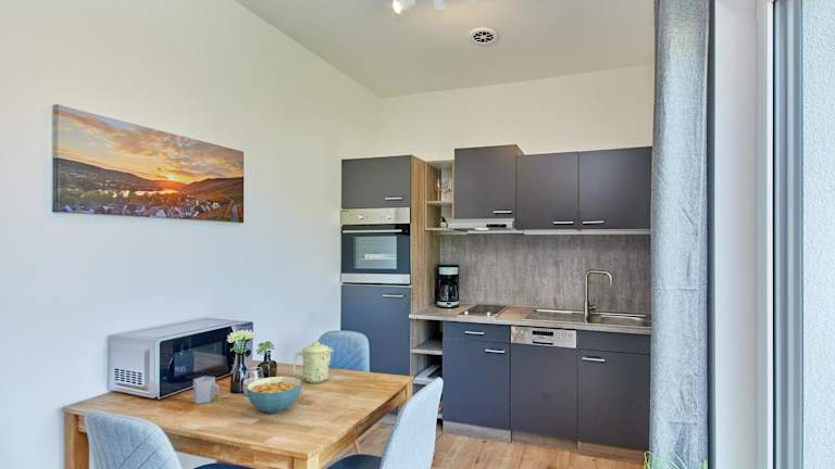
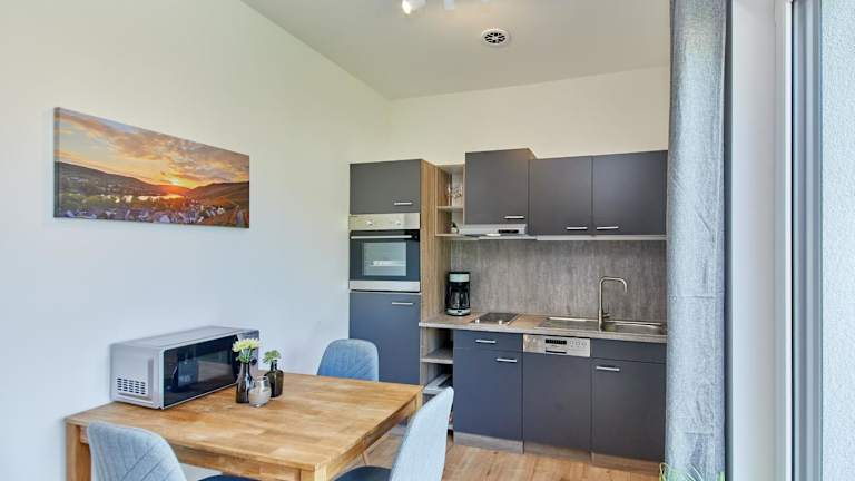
- cup [192,376,220,405]
- mug [292,341,335,384]
- cereal bowl [246,376,302,415]
